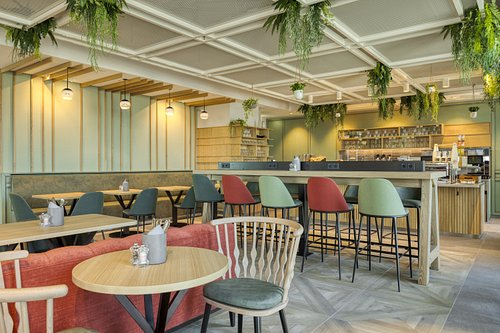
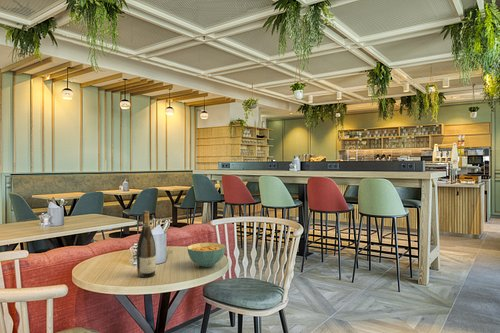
+ cereal bowl [186,242,227,268]
+ wine bottle [136,210,157,278]
